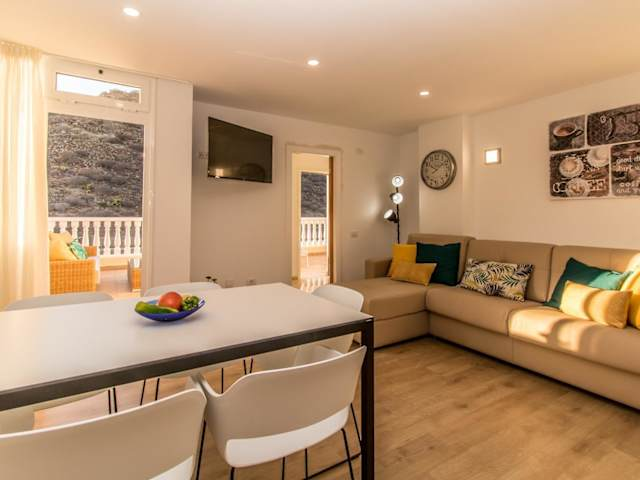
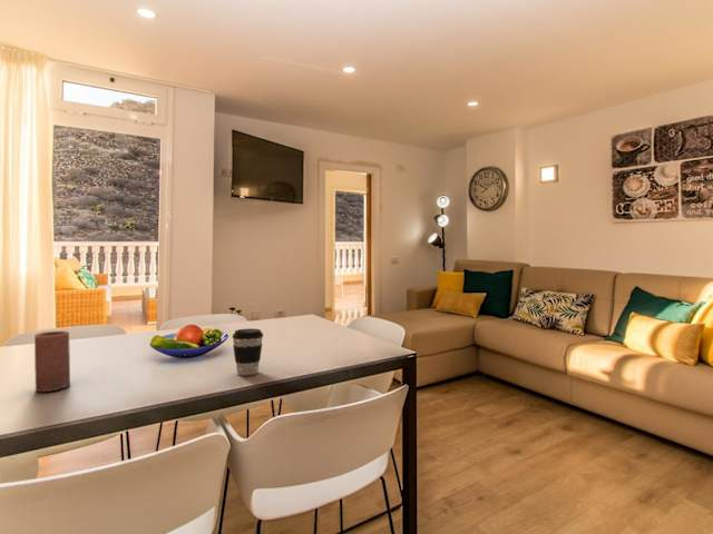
+ coffee cup [232,327,264,376]
+ candle [33,329,71,393]
